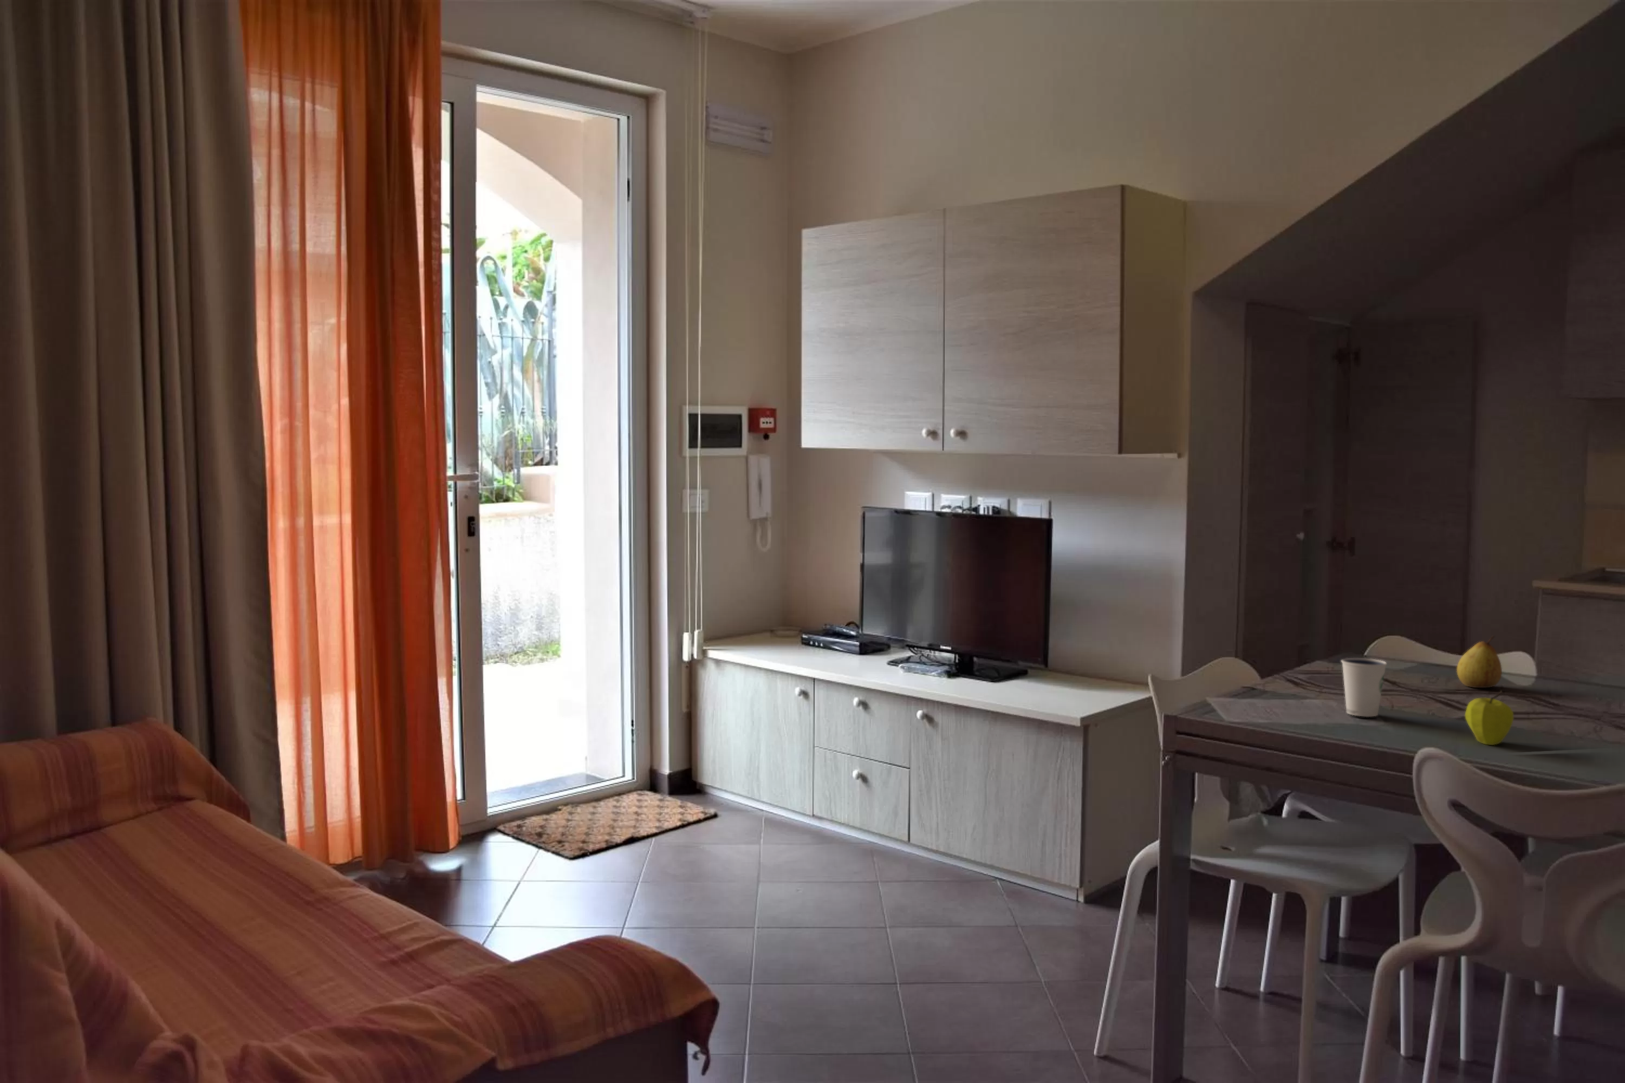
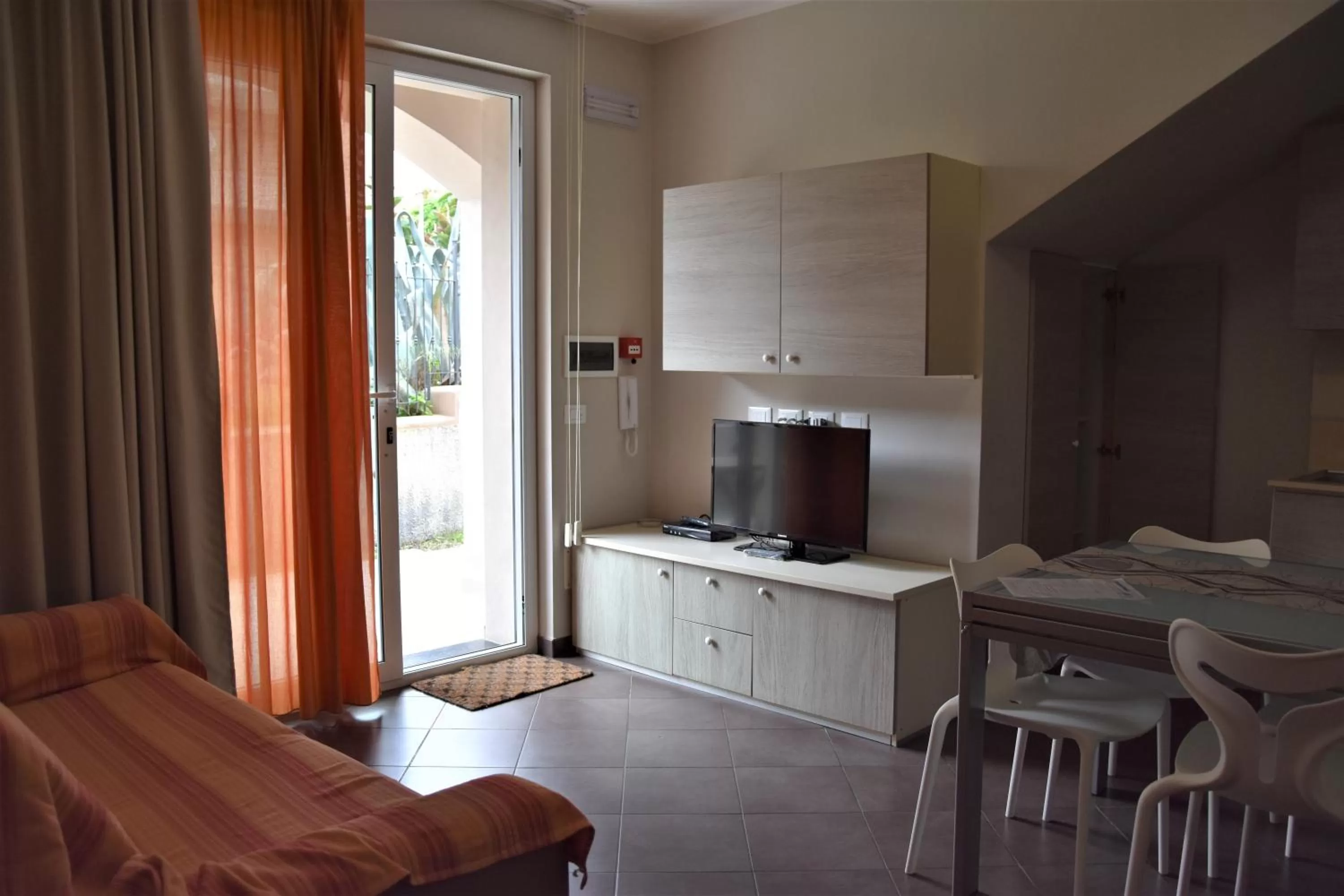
- dixie cup [1341,658,1388,717]
- fruit [1464,690,1515,746]
- fruit [1456,636,1503,688]
